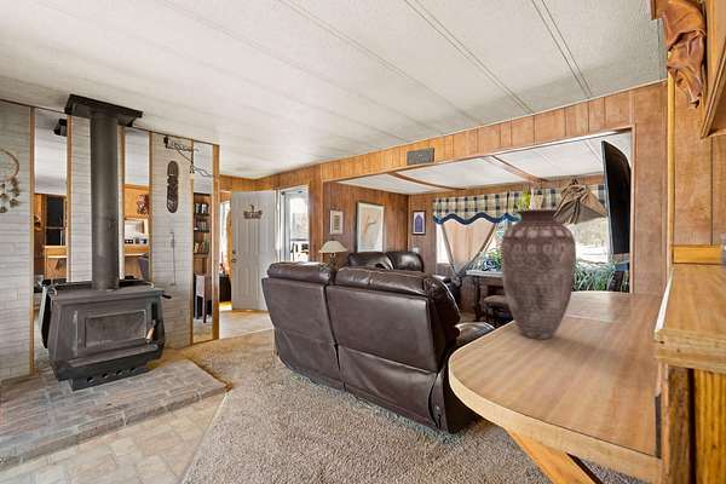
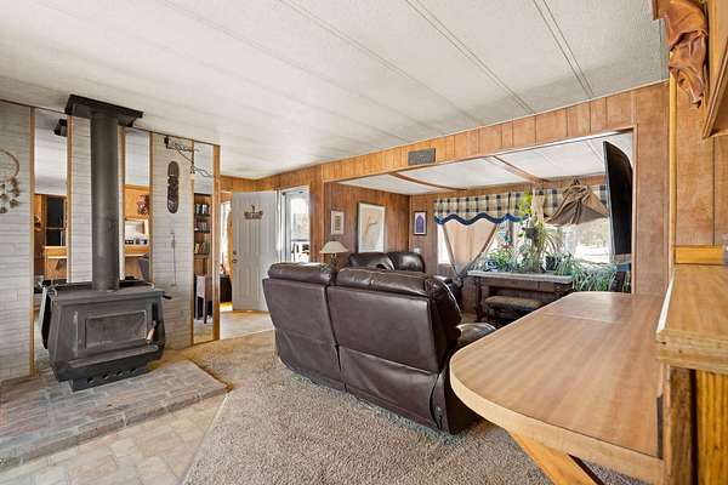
- vase [500,208,577,340]
